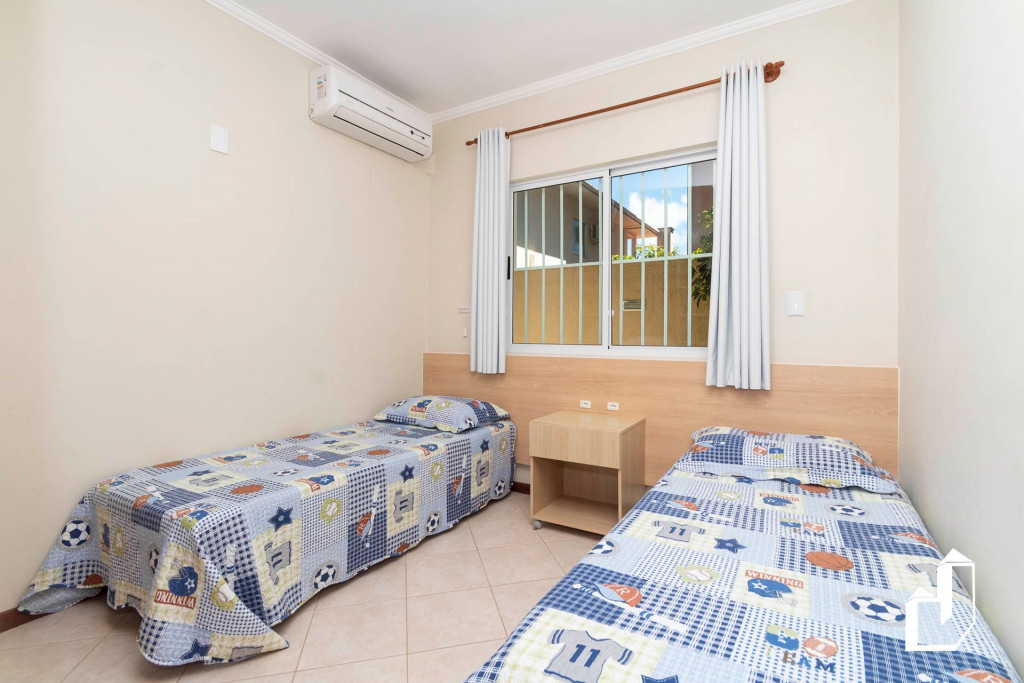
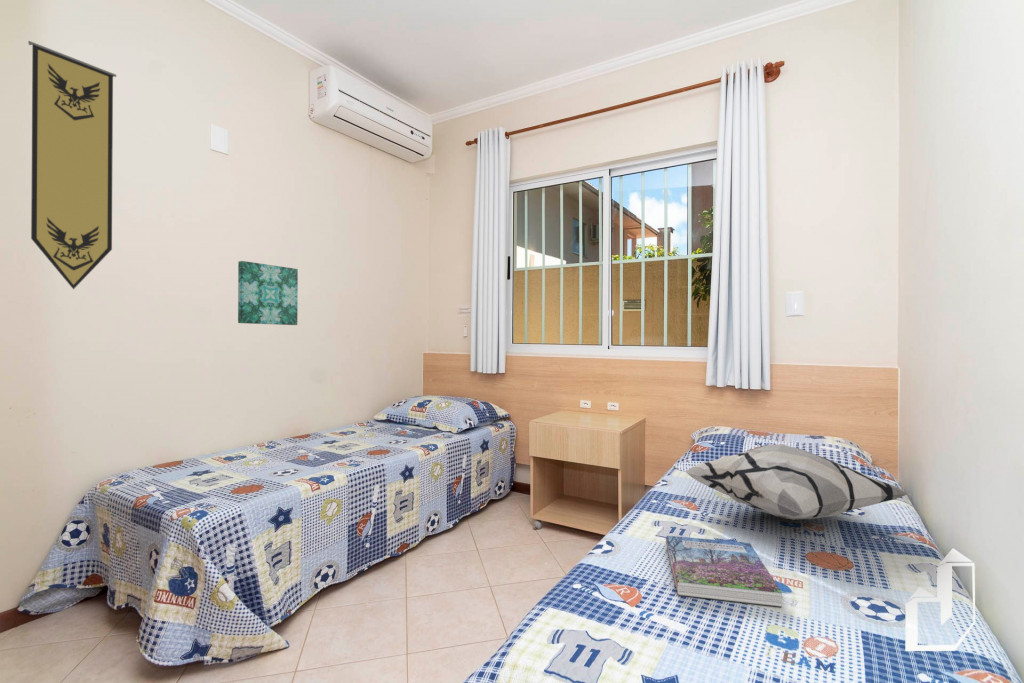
+ decorative pillow [684,443,911,521]
+ pennant [27,40,117,291]
+ wall art [237,260,299,326]
+ book [665,535,783,608]
